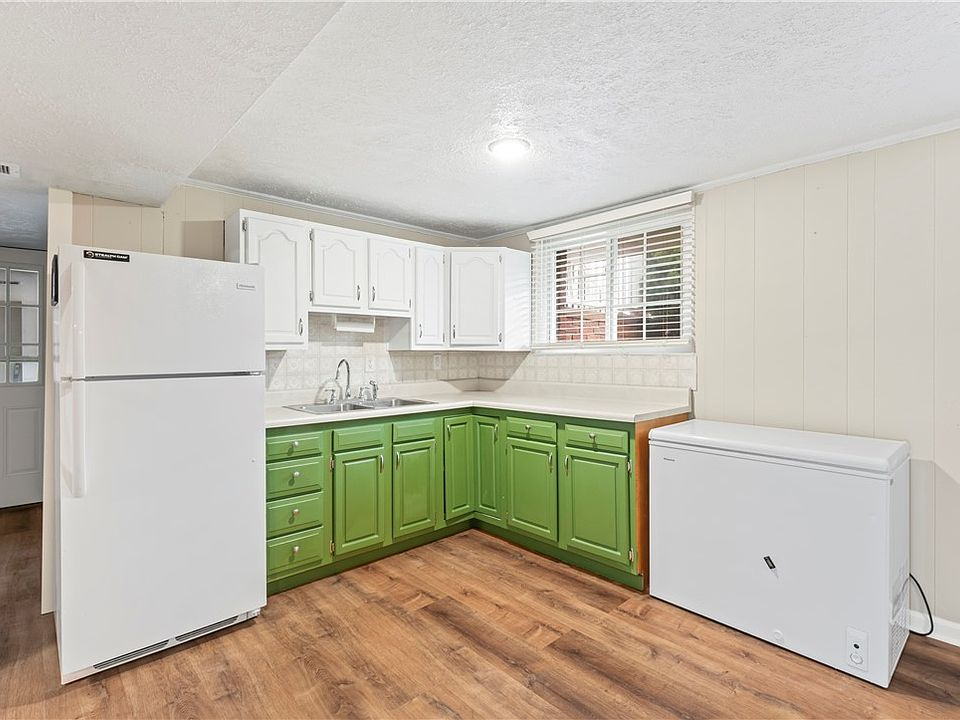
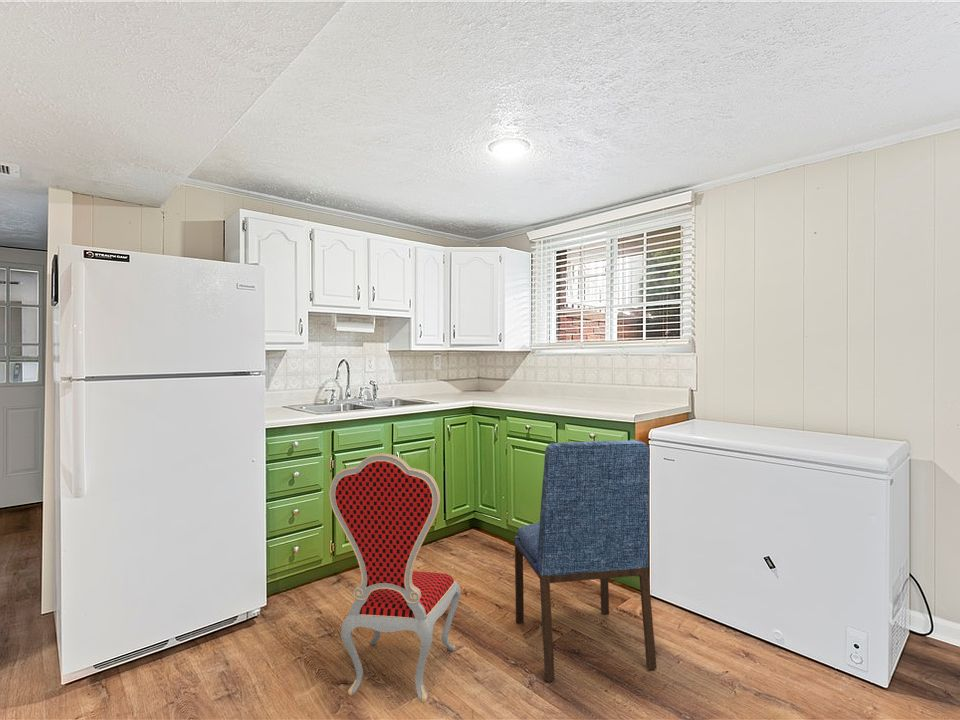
+ dining chair [328,453,462,703]
+ dining chair [513,439,658,682]
